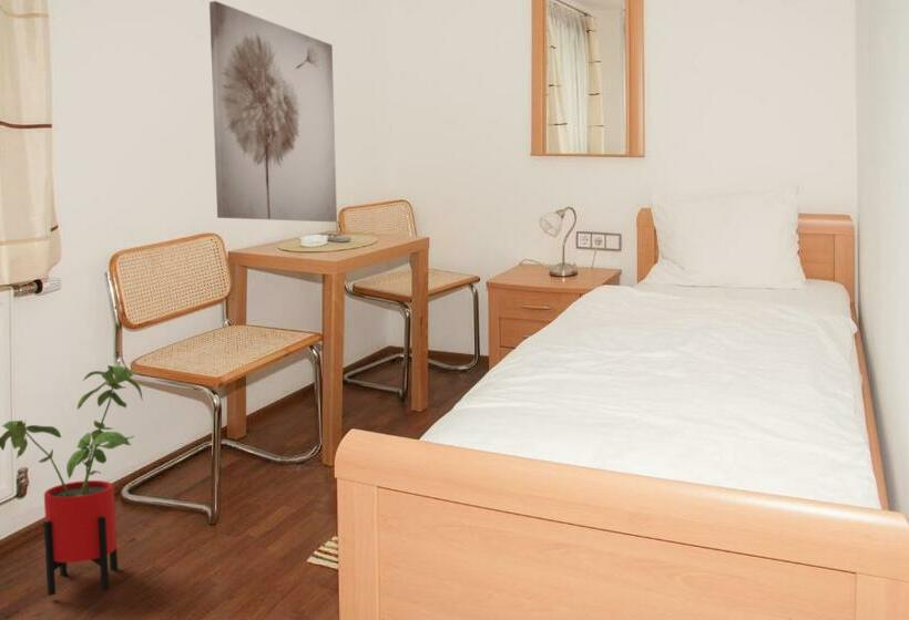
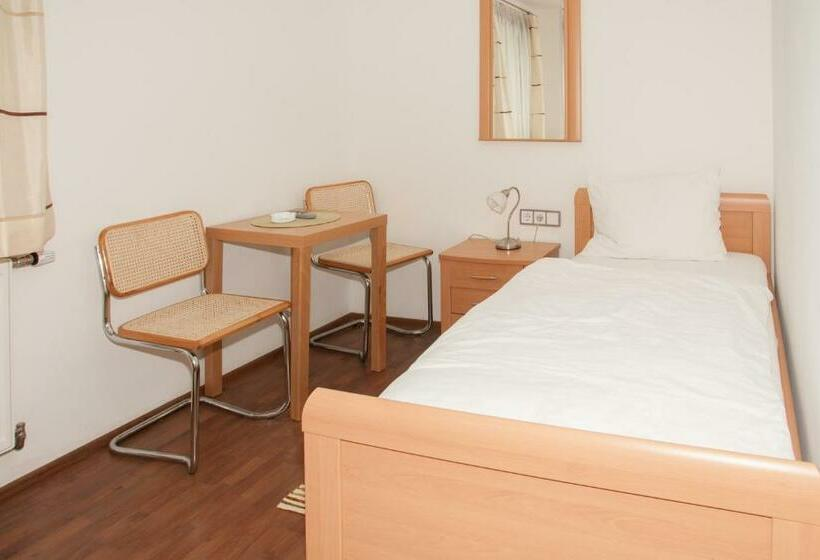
- house plant [0,364,144,597]
- wall art [208,0,338,223]
